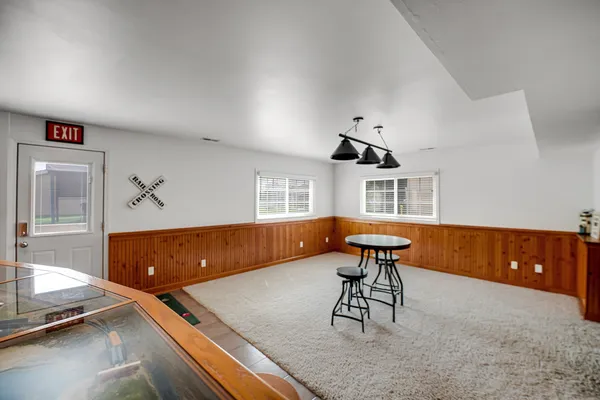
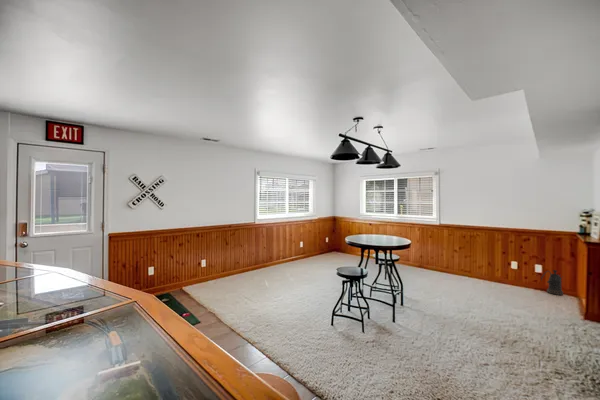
+ watering can [540,269,564,296]
